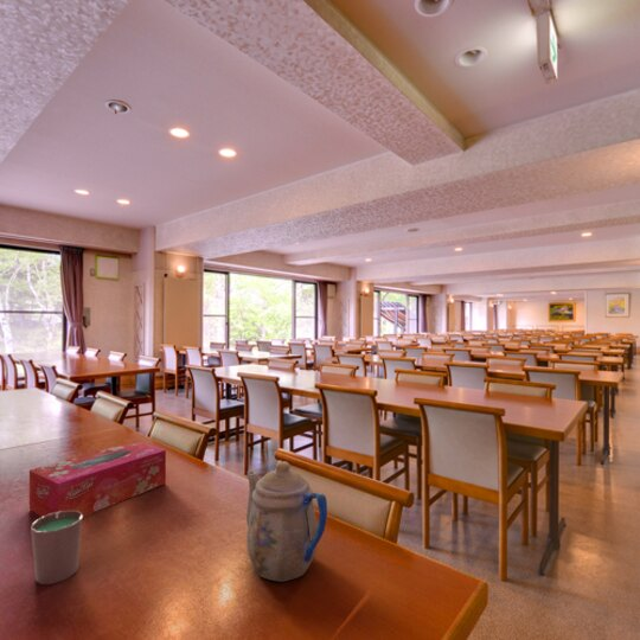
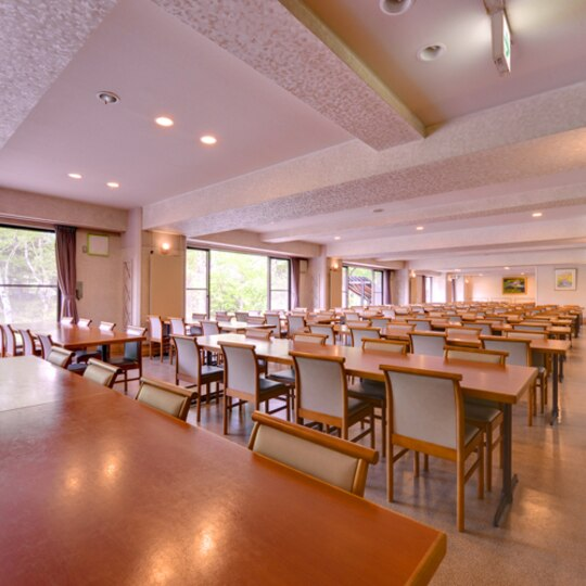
- cup [30,511,84,585]
- teapot [245,460,328,583]
- tissue box [28,440,167,518]
